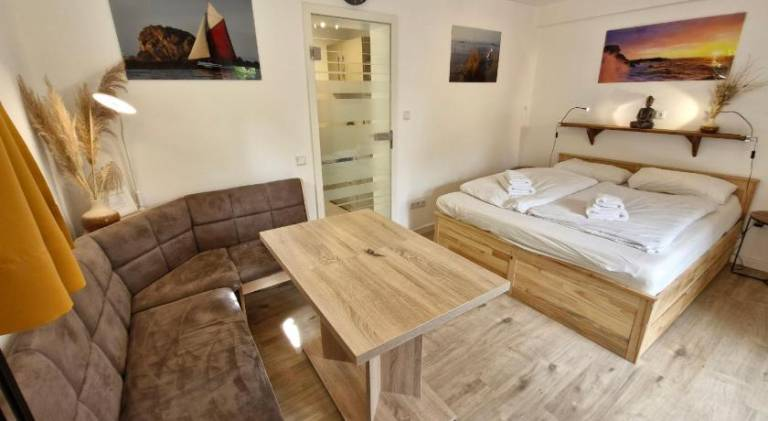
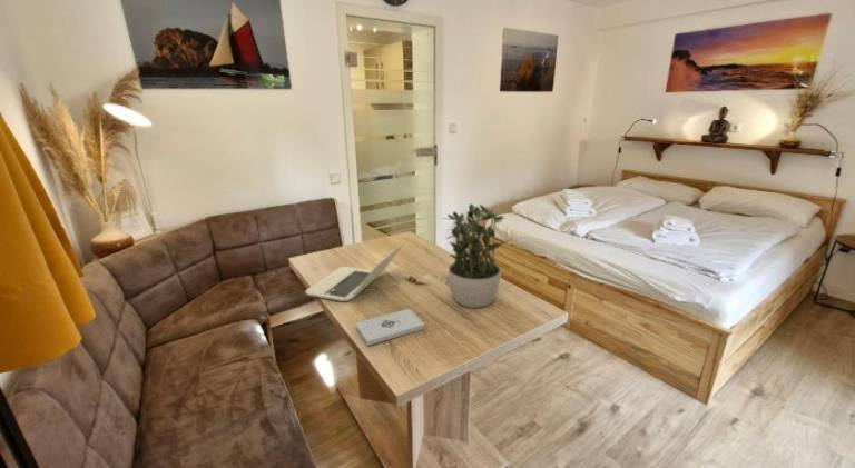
+ potted plant [442,202,507,309]
+ notepad [355,308,426,347]
+ laptop [305,241,406,302]
